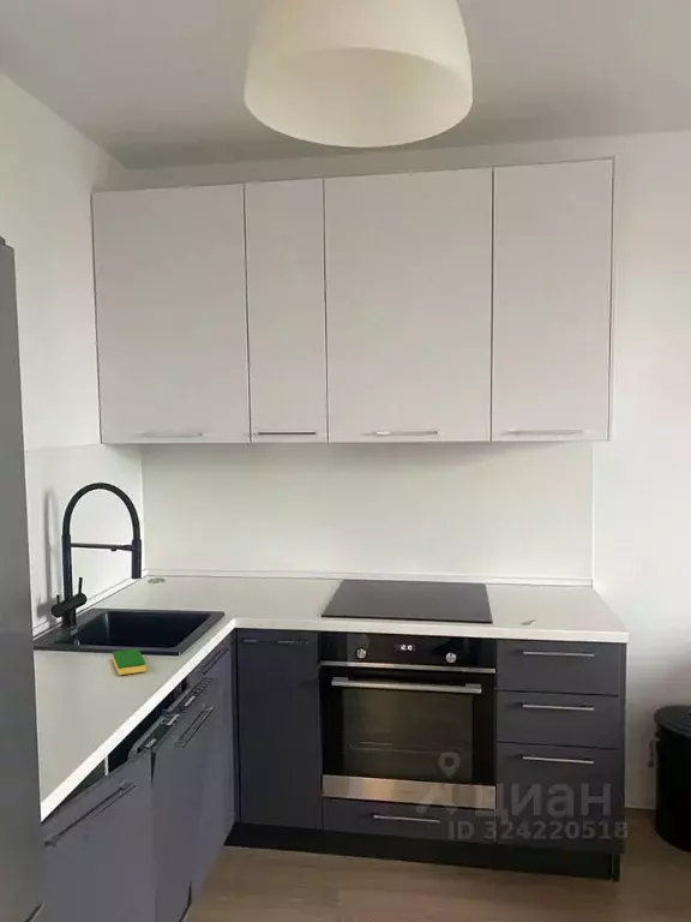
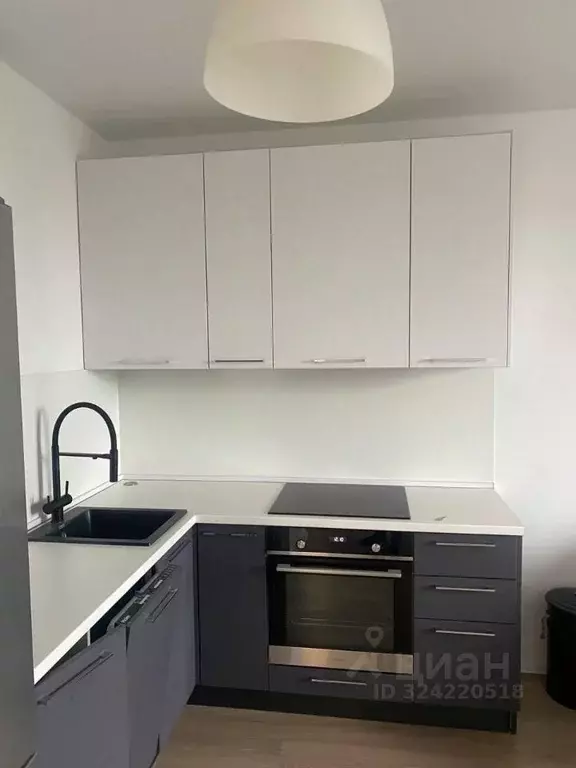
- dish sponge [112,647,148,676]
